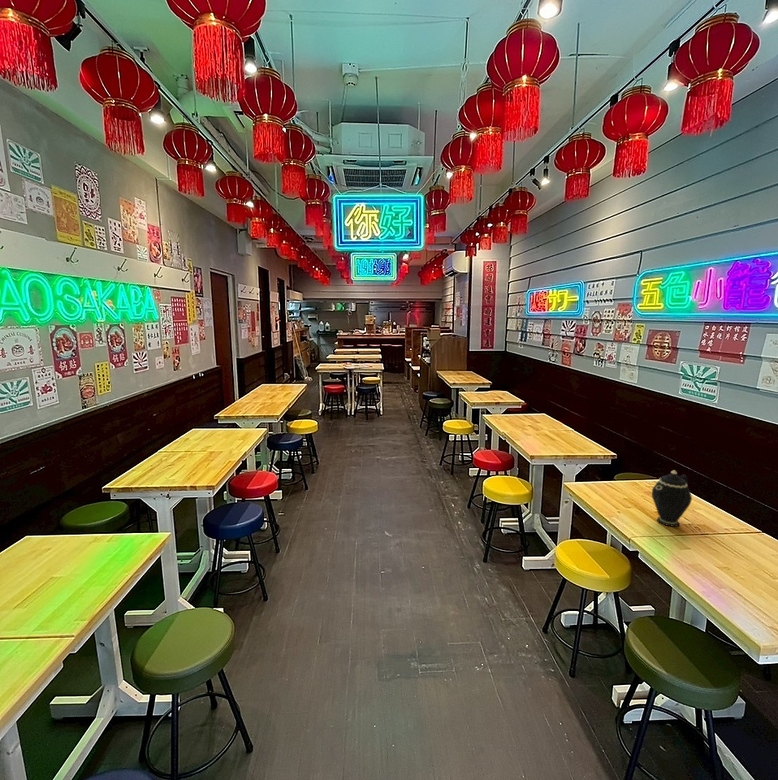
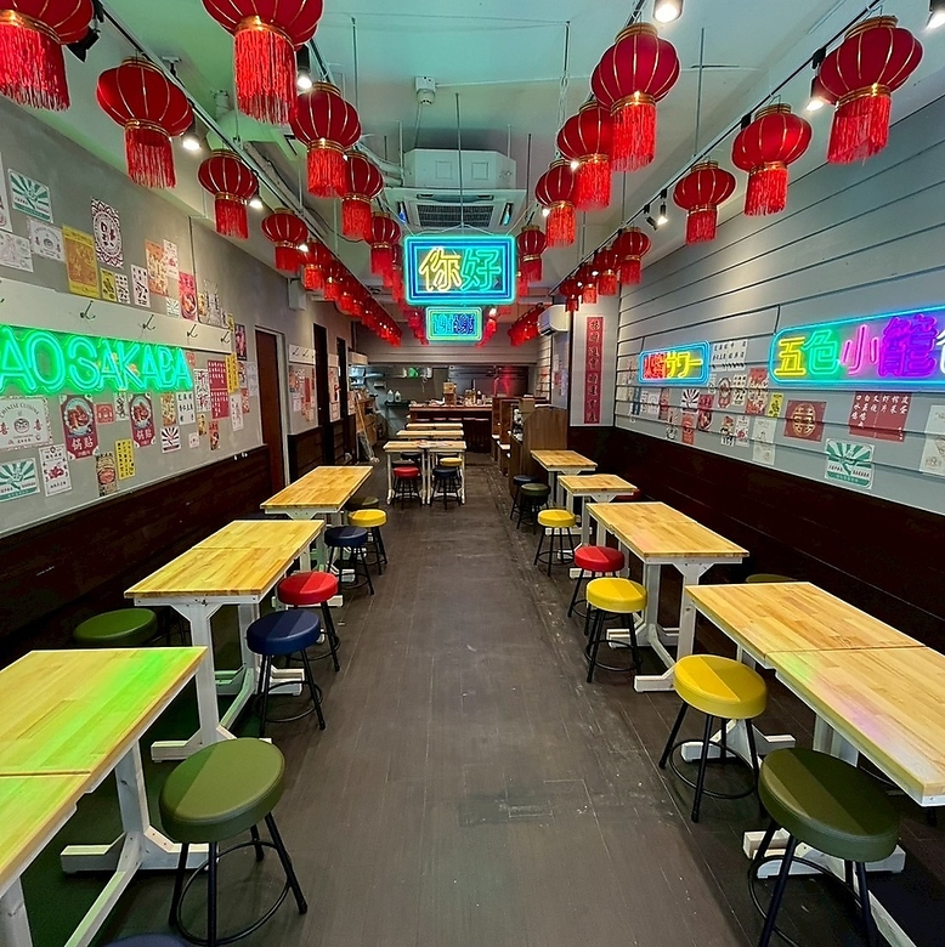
- teapot [651,469,693,528]
